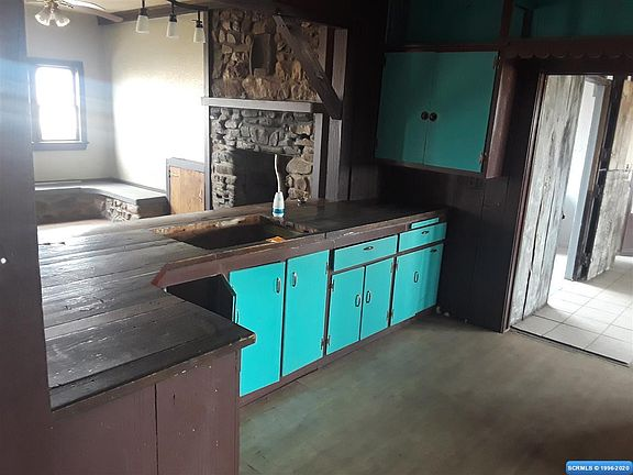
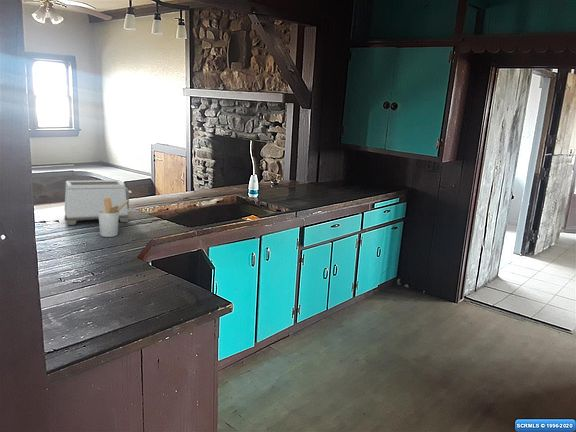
+ toaster [64,179,133,226]
+ utensil holder [98,198,128,238]
